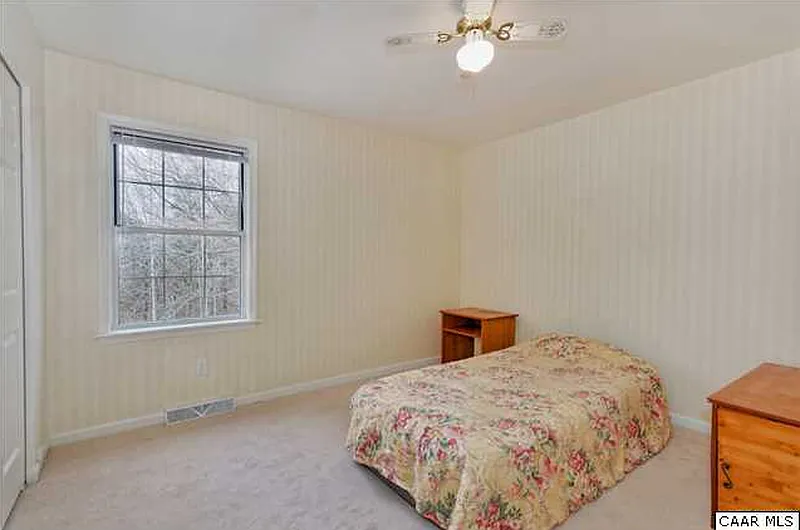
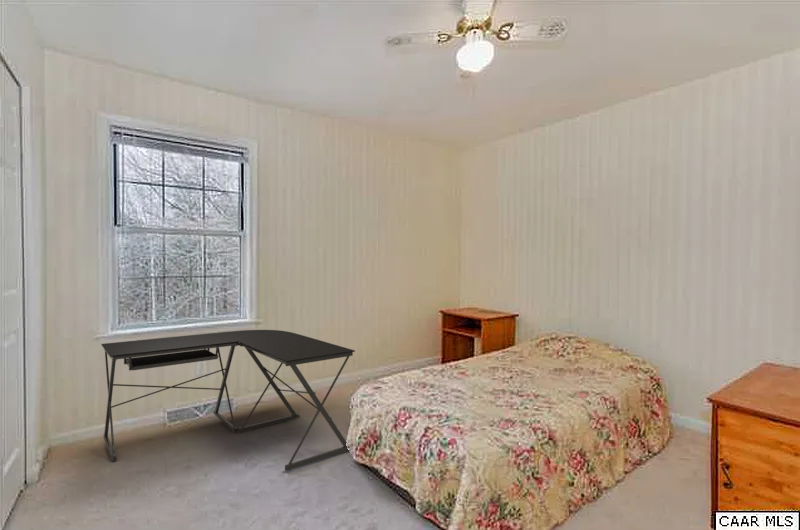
+ desk [101,329,356,472]
